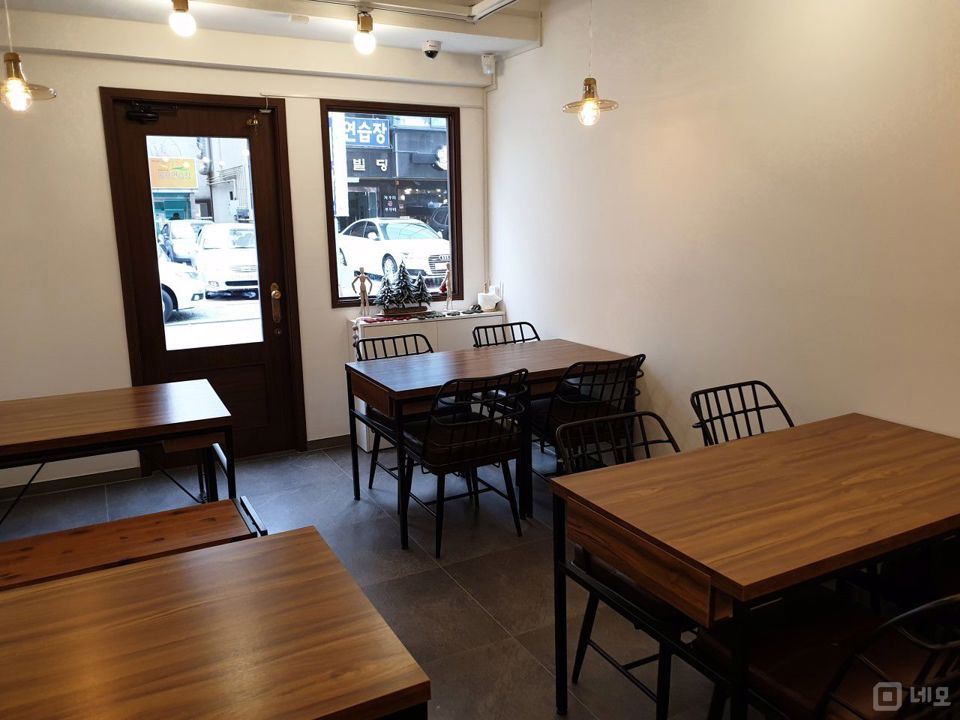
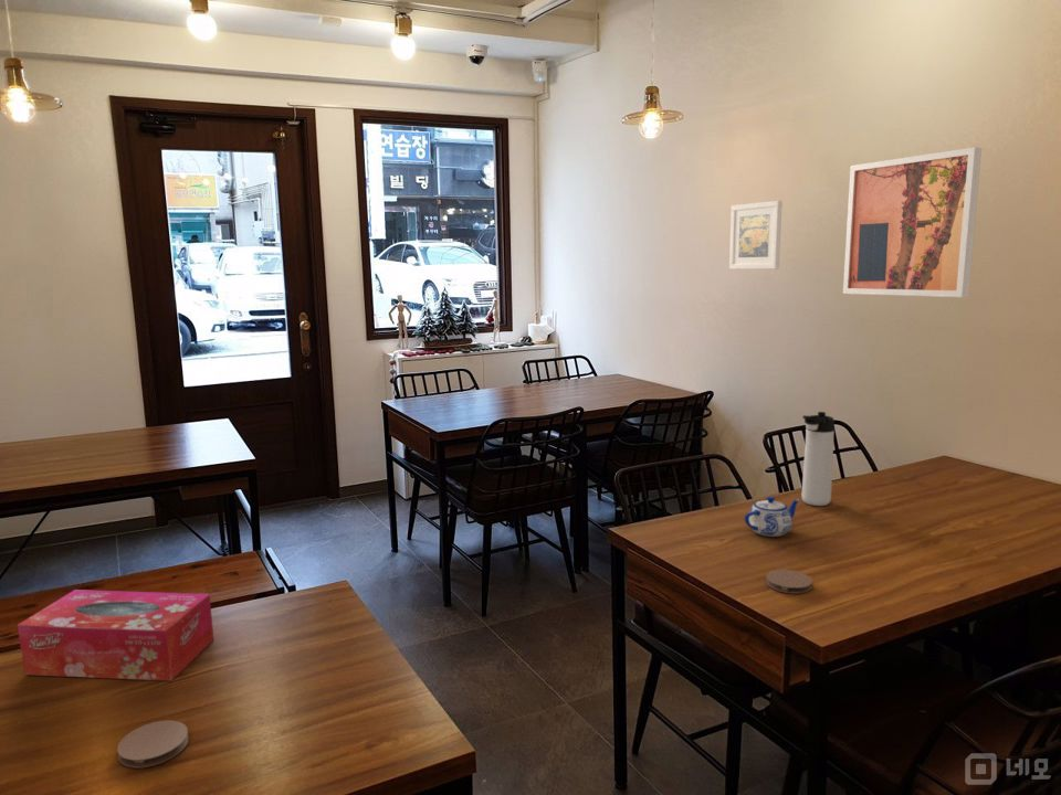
+ coaster [116,719,189,768]
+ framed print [728,200,784,271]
+ teapot [744,496,801,538]
+ tissue box [17,589,216,682]
+ coaster [765,569,813,595]
+ wall art [842,146,983,298]
+ thermos bottle [801,411,836,507]
